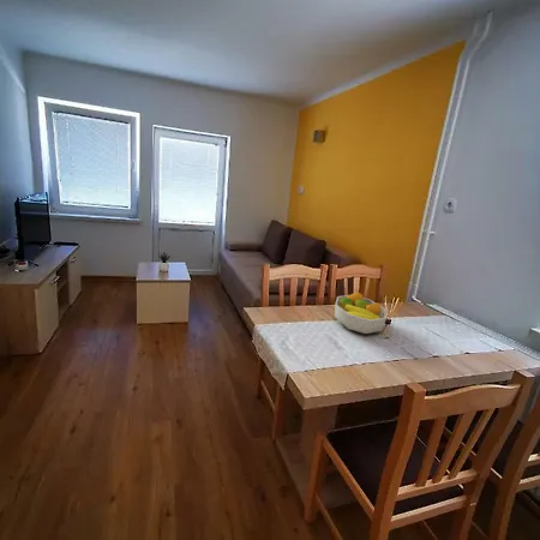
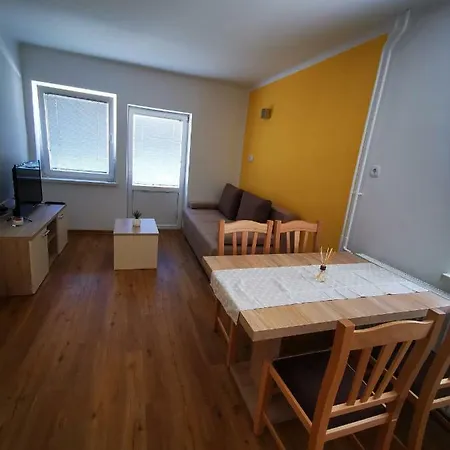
- fruit bowl [334,290,388,335]
